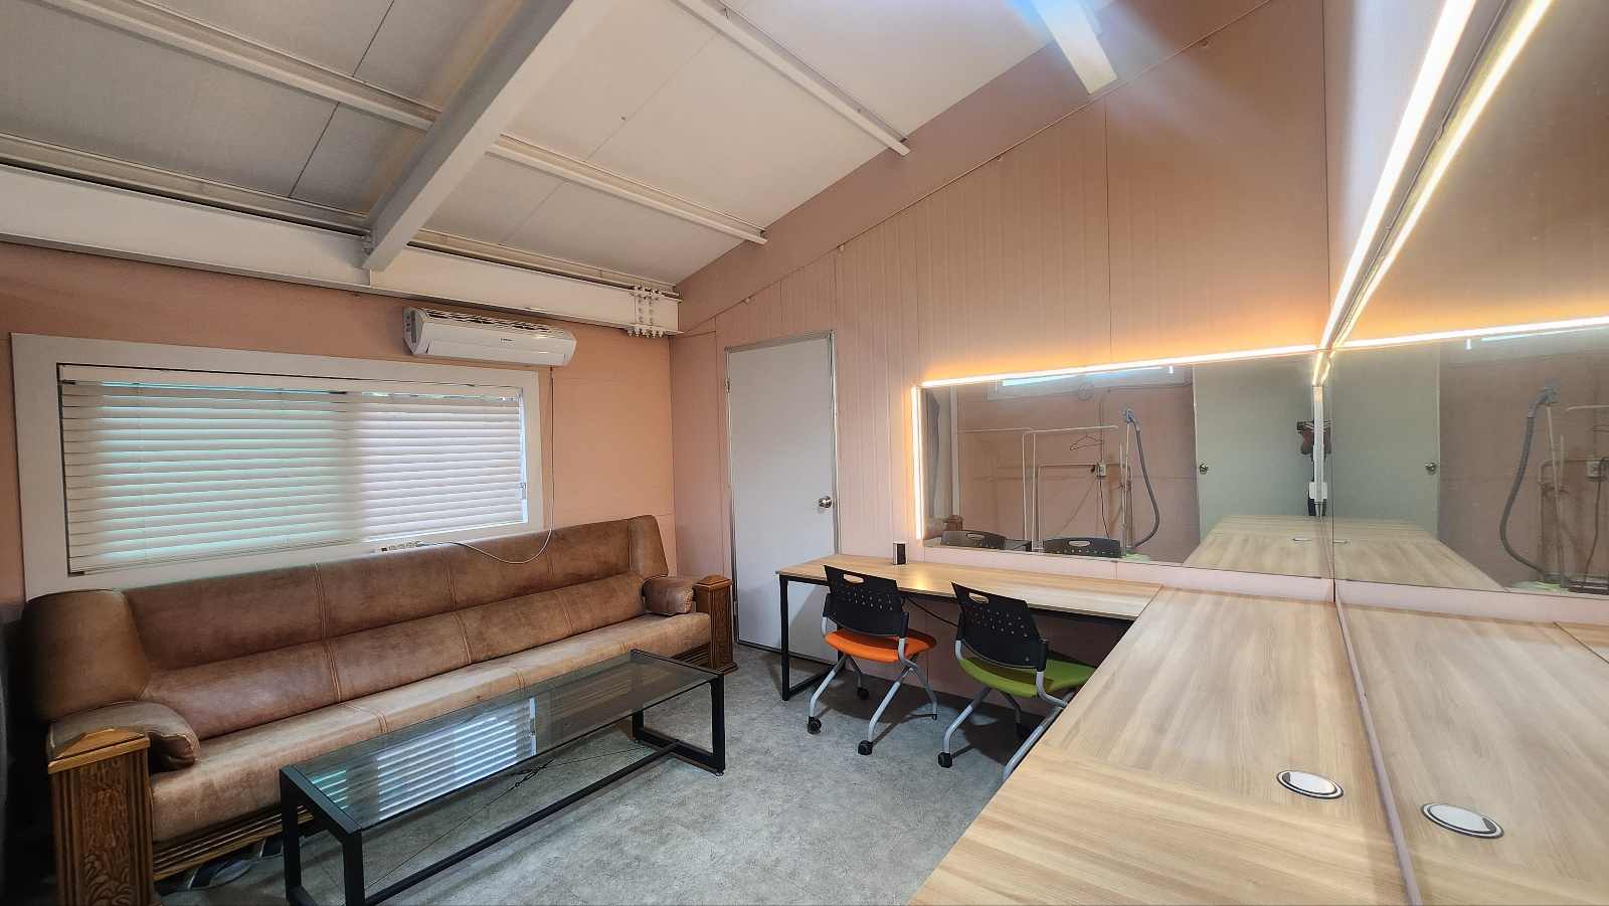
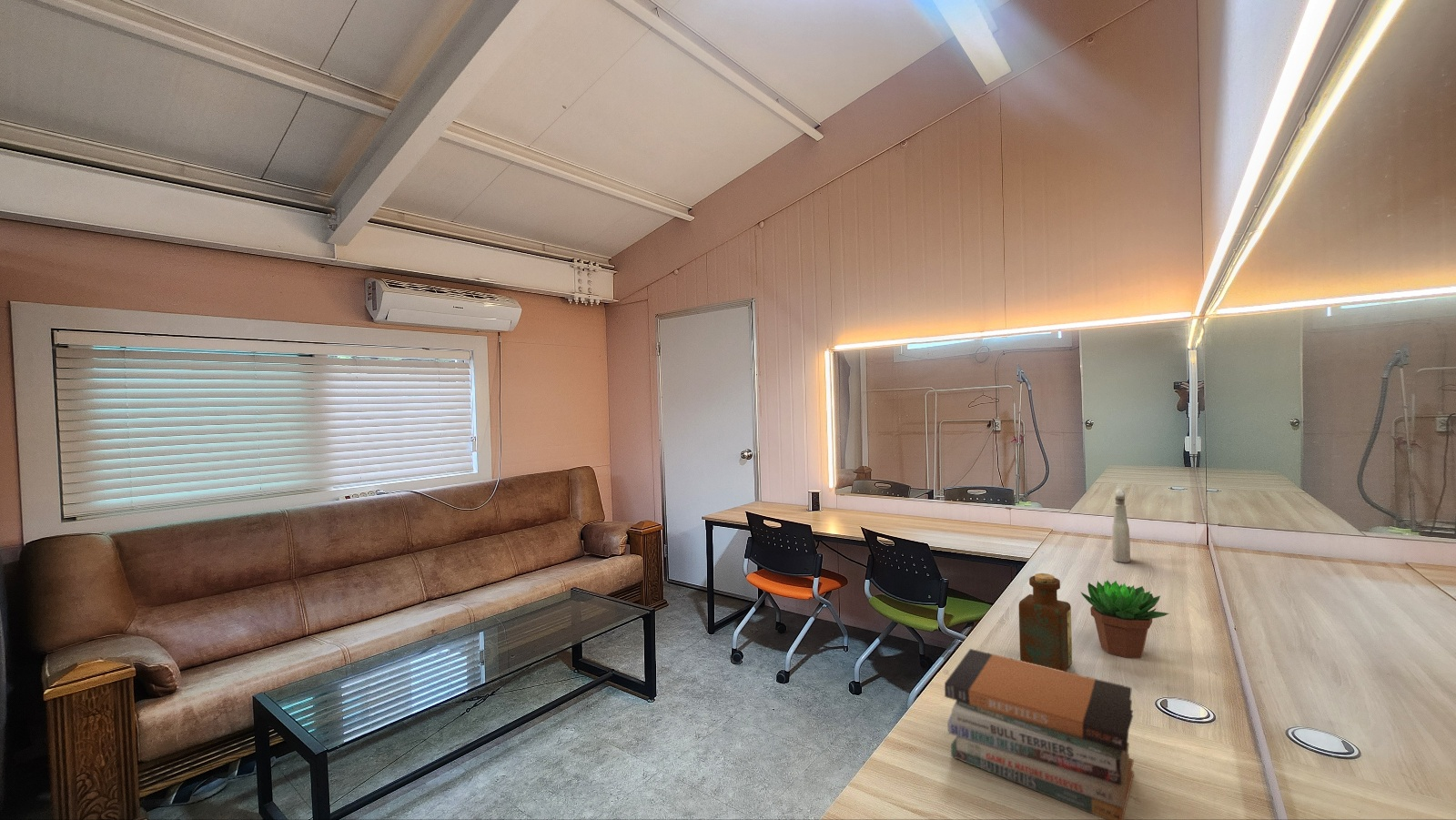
+ succulent plant [1080,580,1170,659]
+ spray bottle [1111,488,1131,563]
+ bottle [1018,572,1073,672]
+ book stack [944,648,1135,820]
